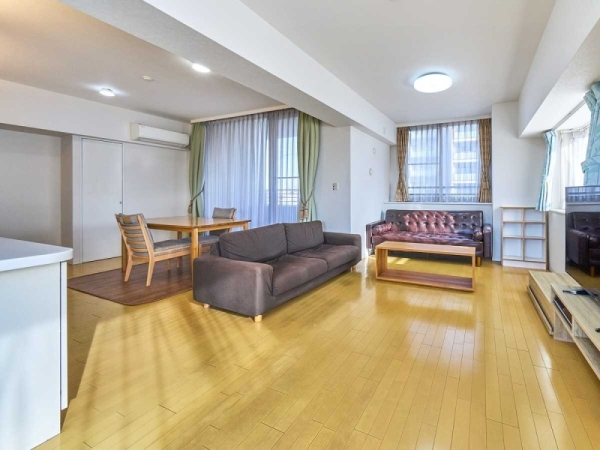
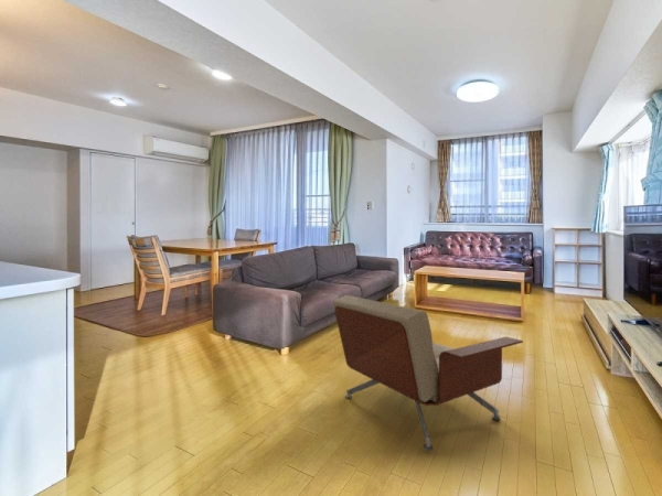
+ armchair [332,294,524,452]
